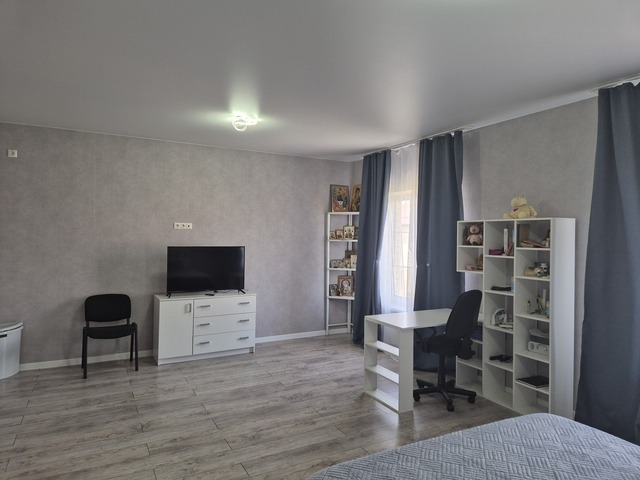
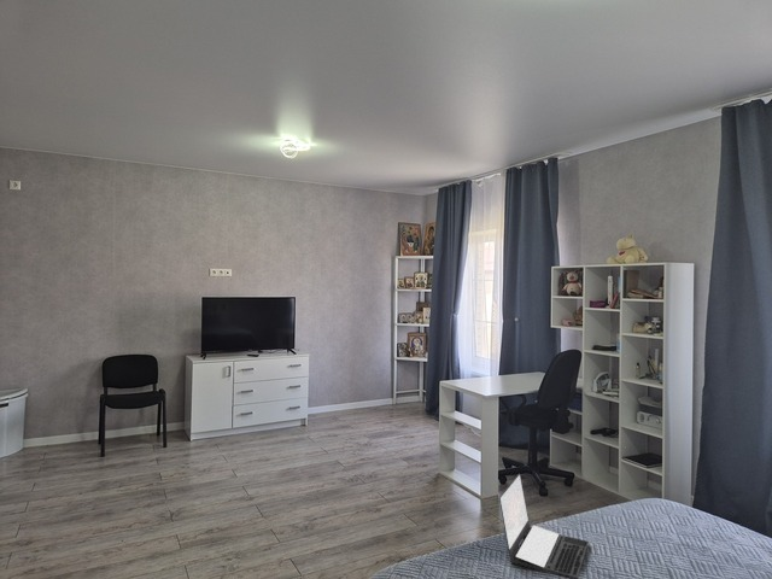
+ laptop [498,473,590,579]
